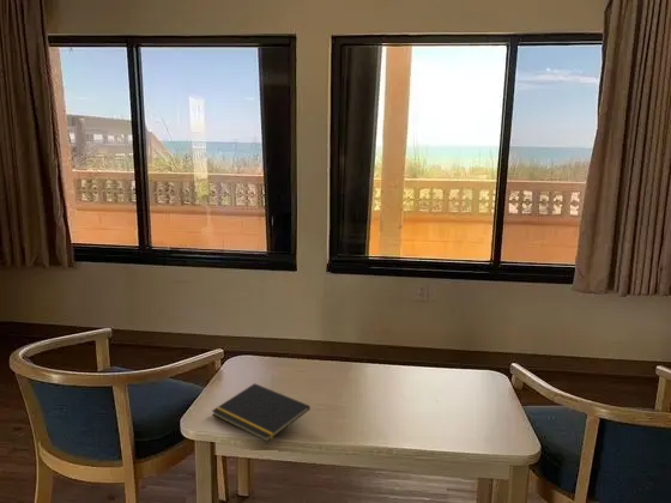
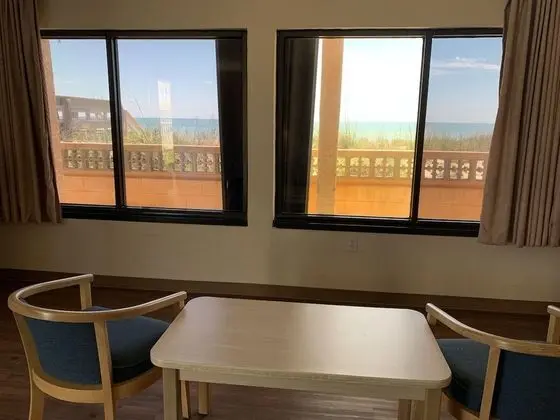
- notepad [211,382,312,443]
